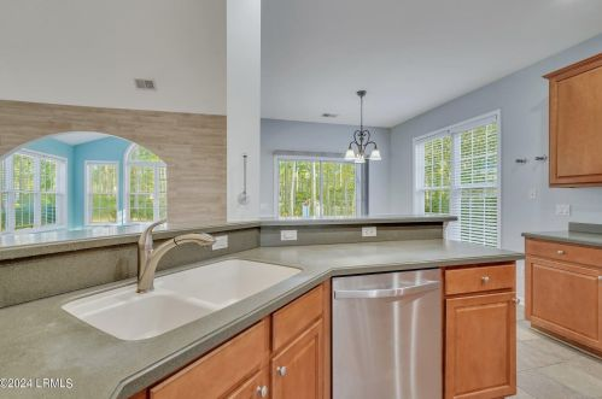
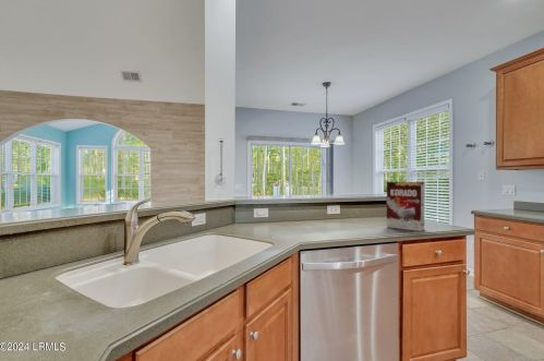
+ cereal box [386,181,425,232]
